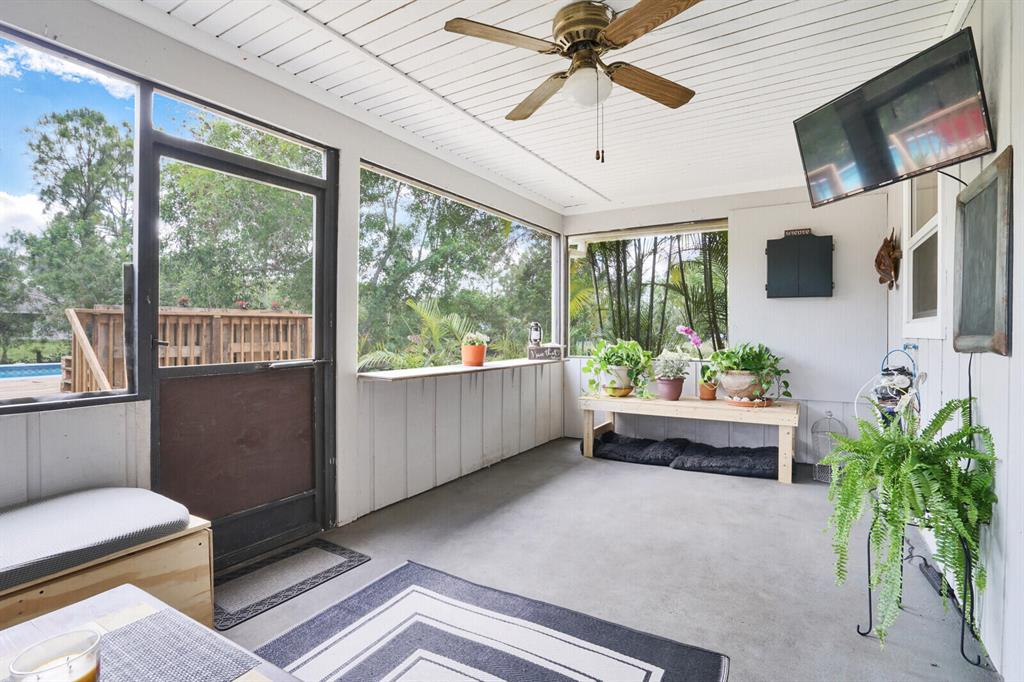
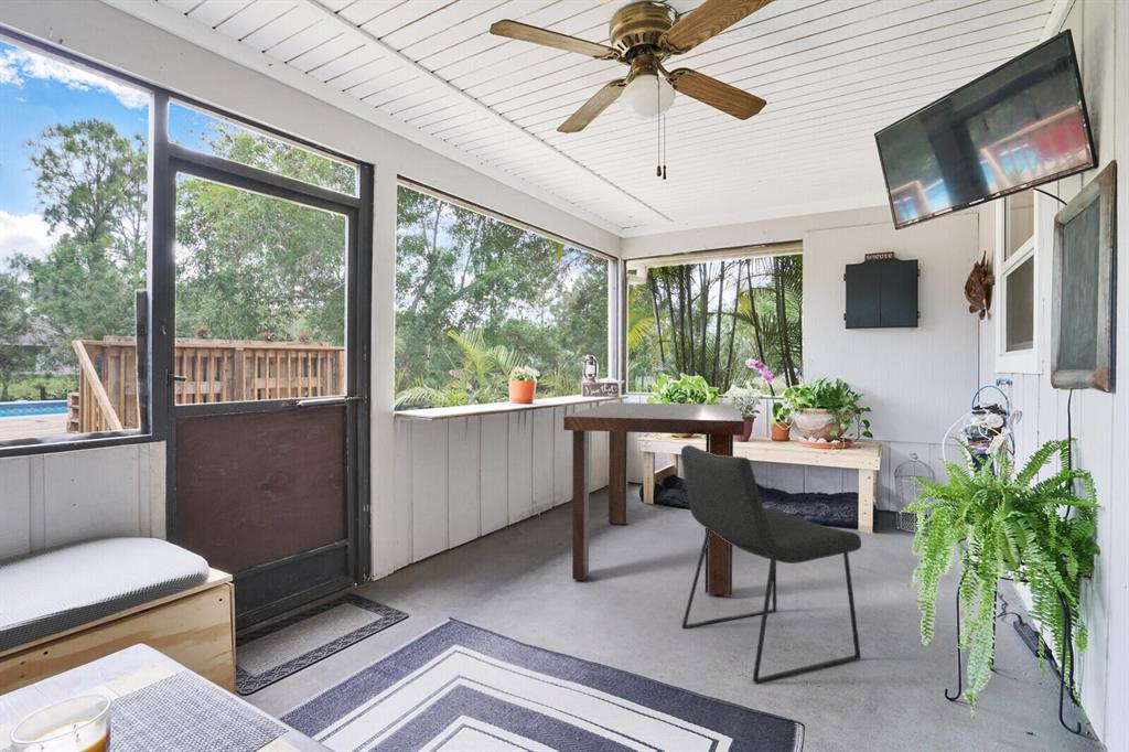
+ dining table [562,401,745,598]
+ chair [680,444,862,685]
